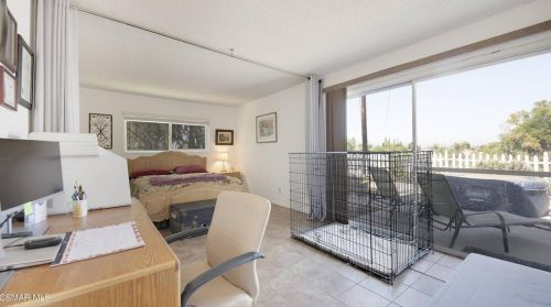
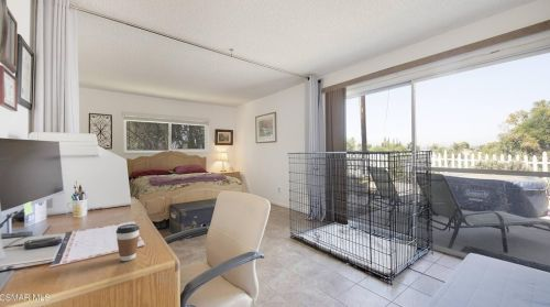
+ coffee cup [116,223,141,262]
